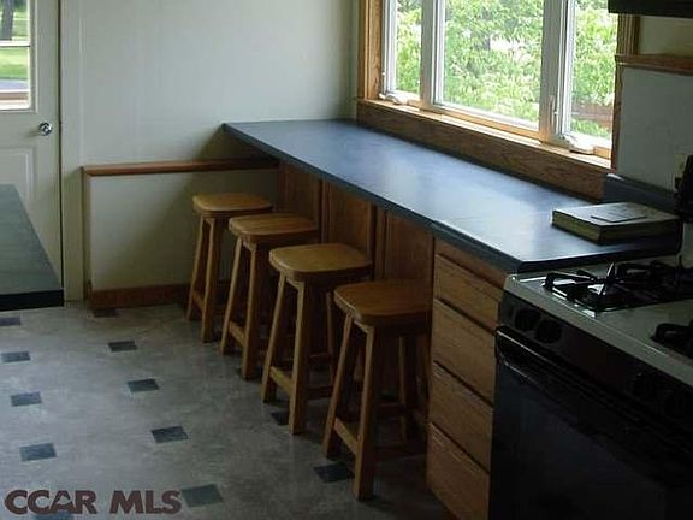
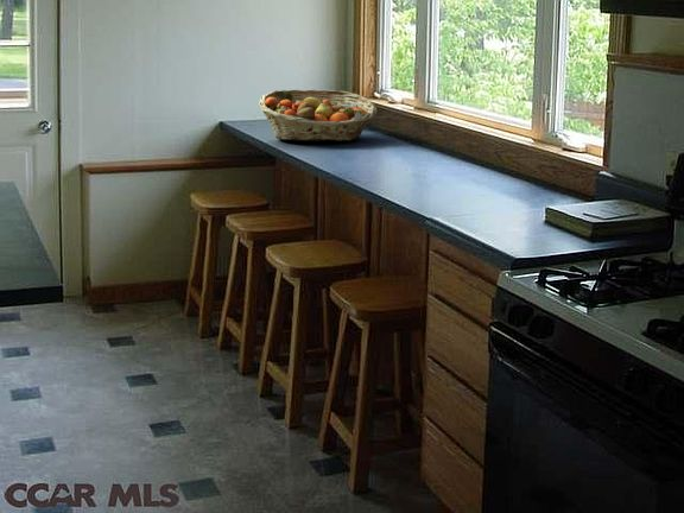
+ fruit basket [258,89,378,142]
